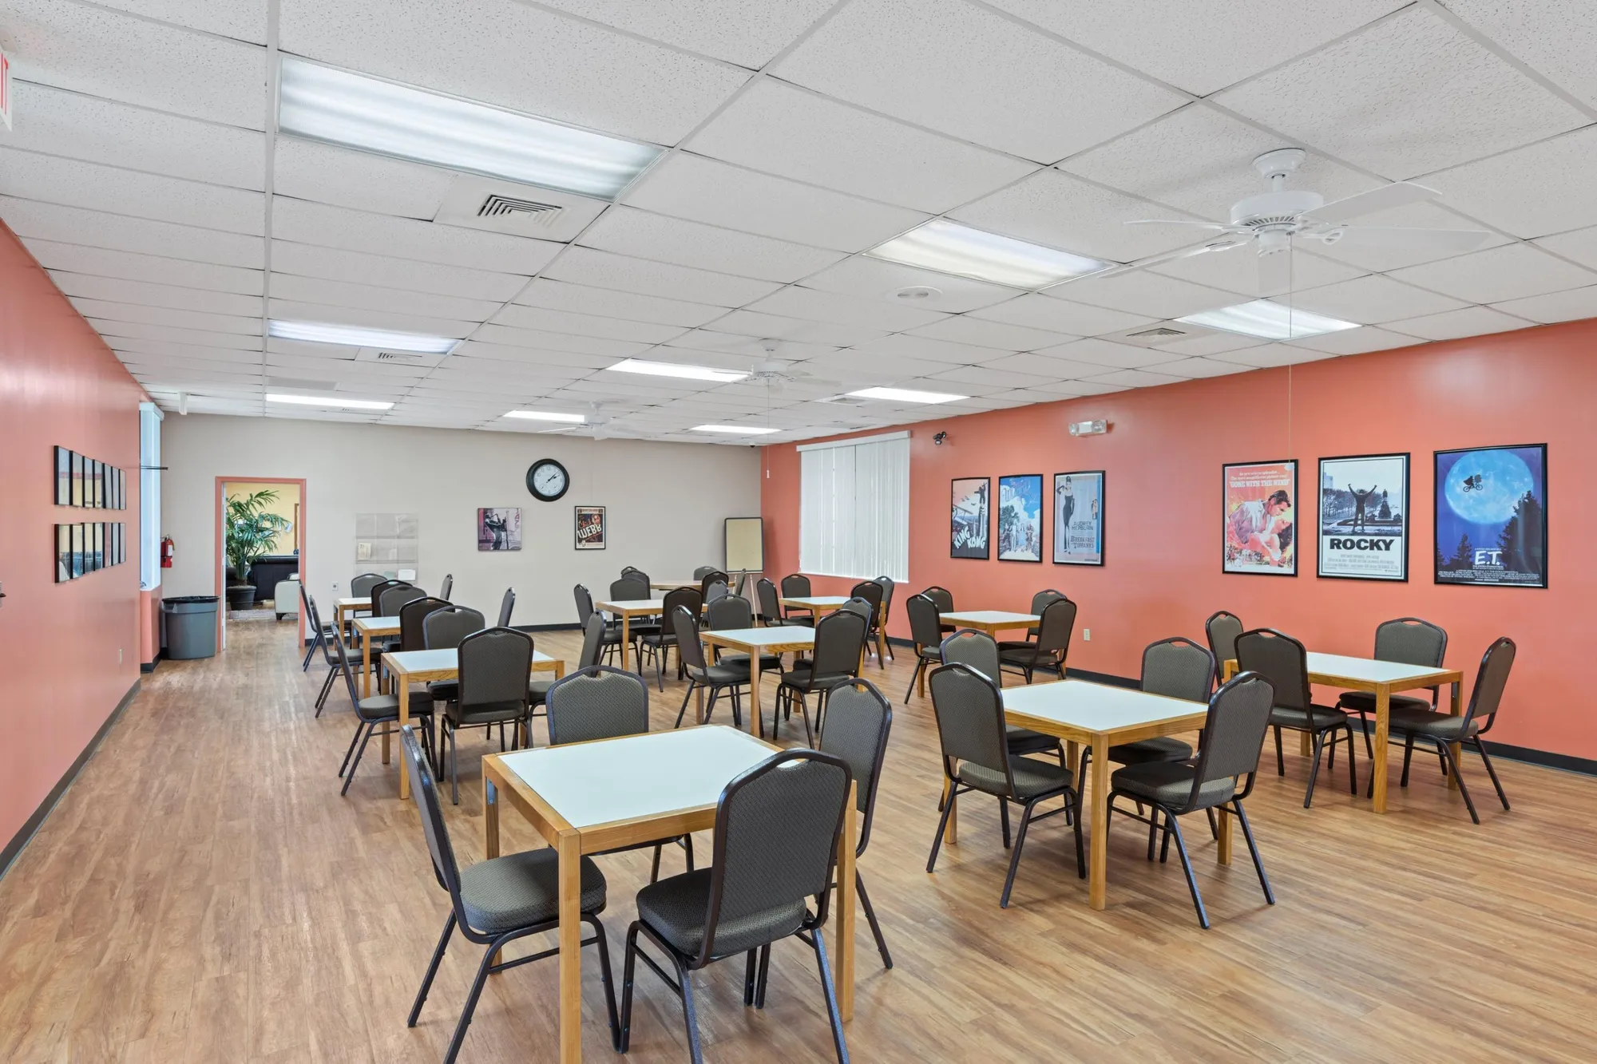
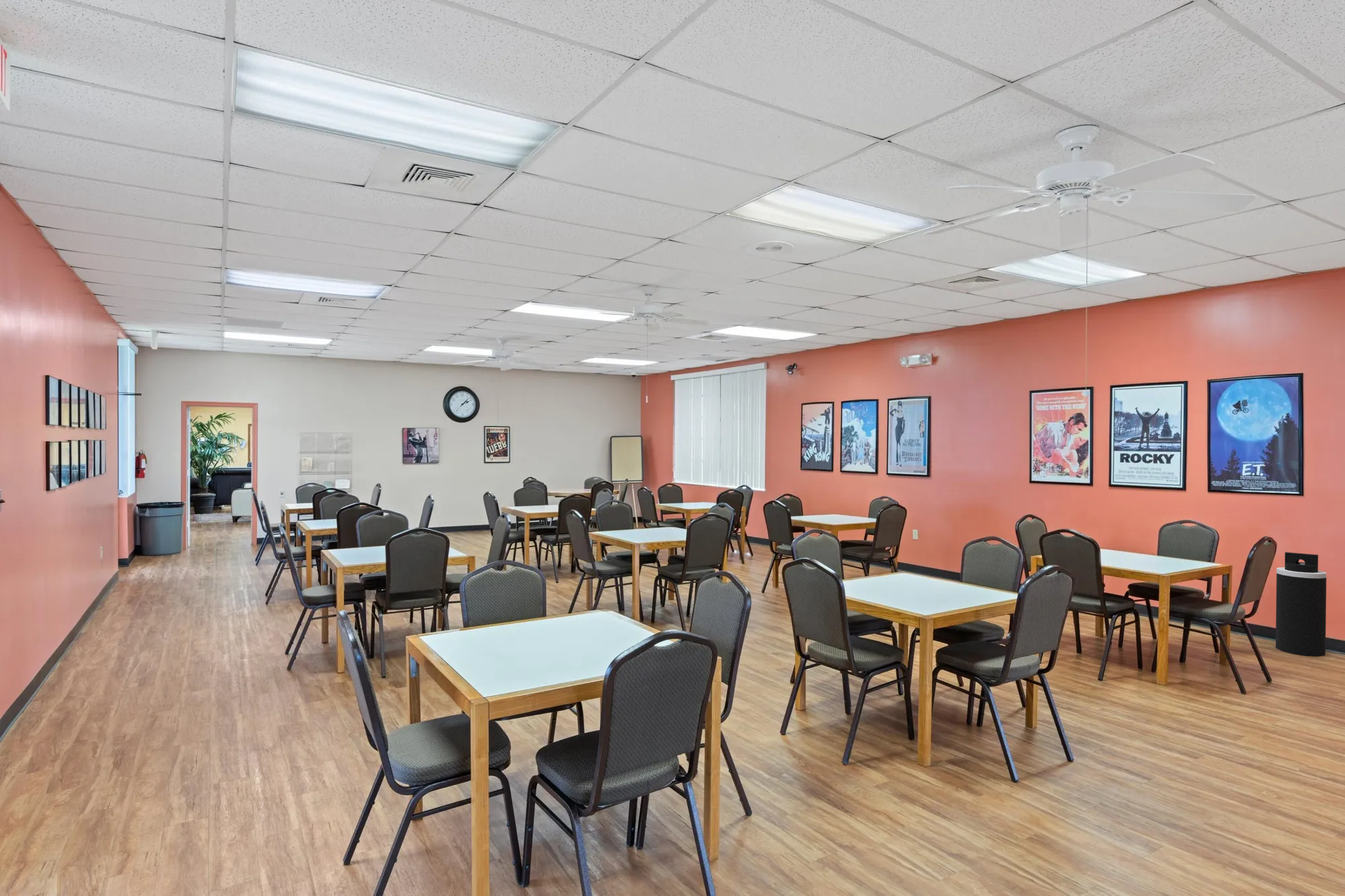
+ trash can [1275,551,1327,657]
